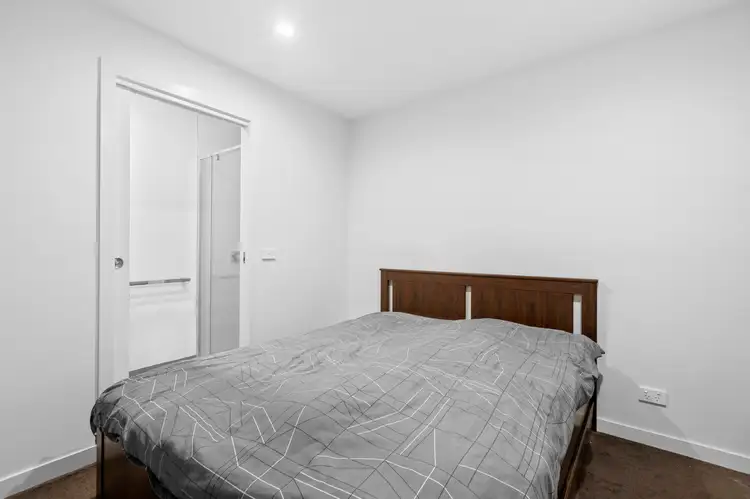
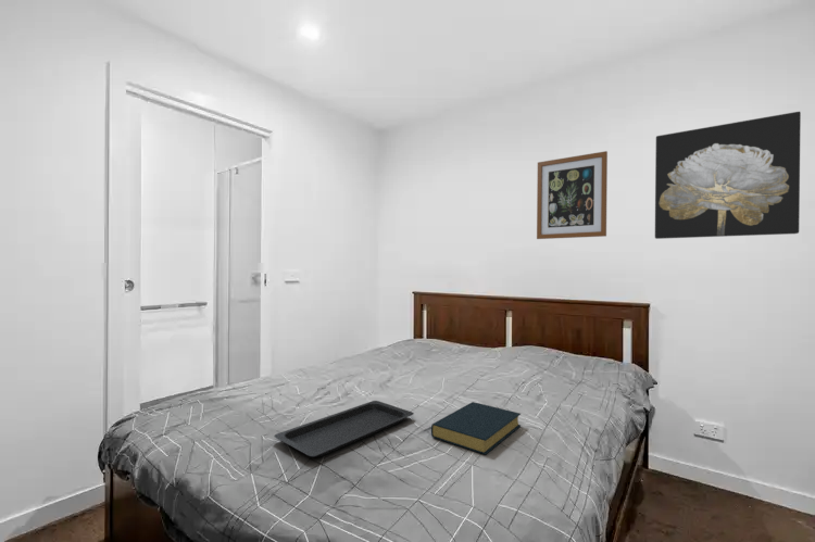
+ hardback book [430,401,522,455]
+ wall art [654,111,802,240]
+ wall art [536,150,609,240]
+ serving tray [273,400,415,458]
